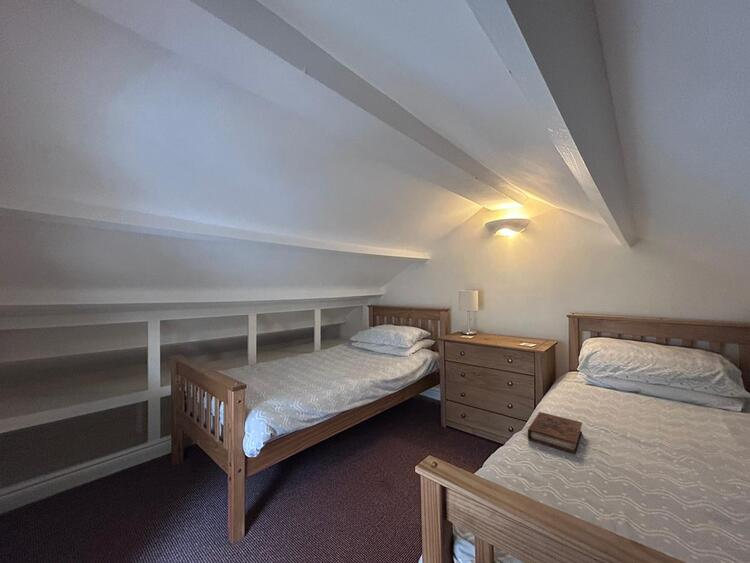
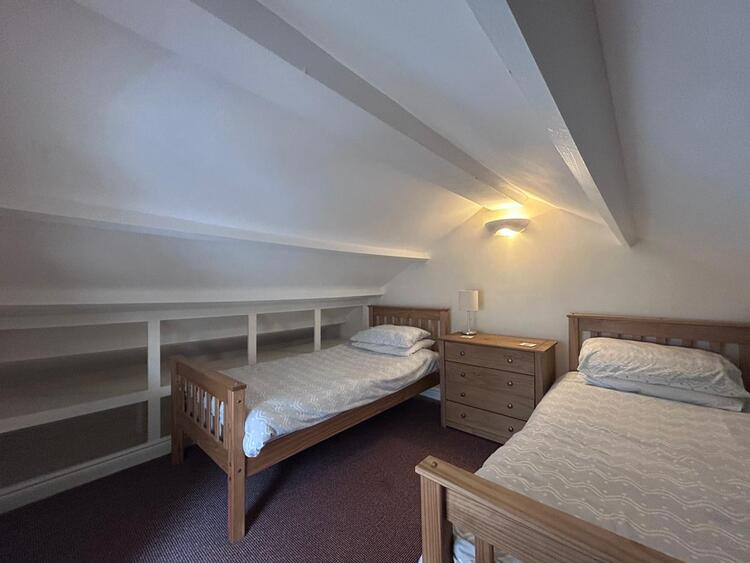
- book [527,411,583,455]
